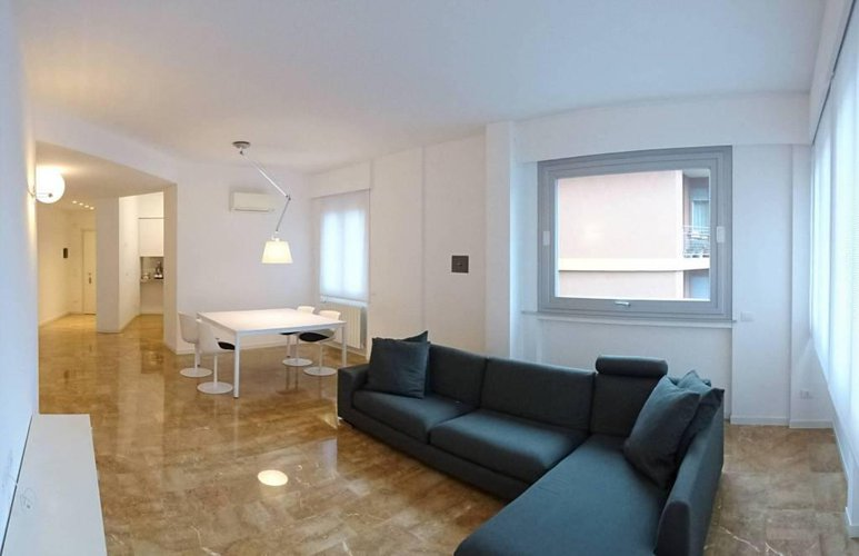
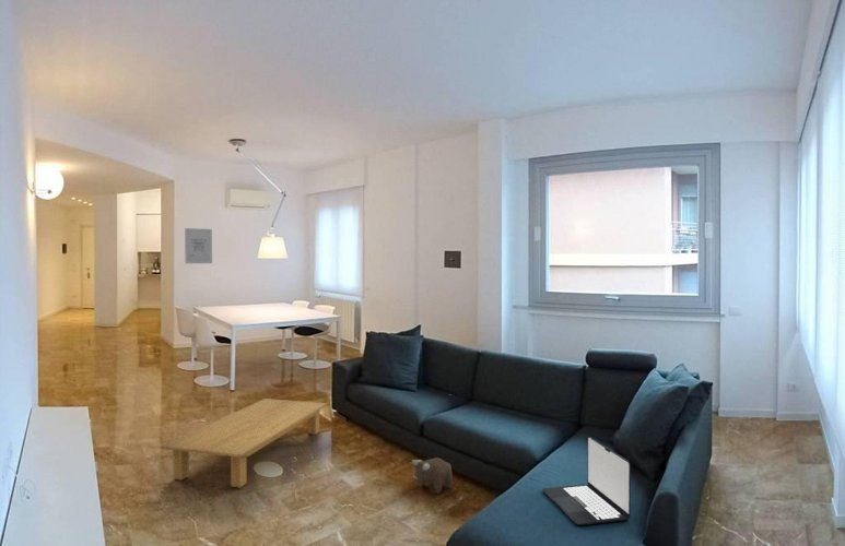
+ wall art [184,227,213,264]
+ coffee table [160,397,328,489]
+ laptop [541,436,632,526]
+ plush toy [411,456,454,495]
